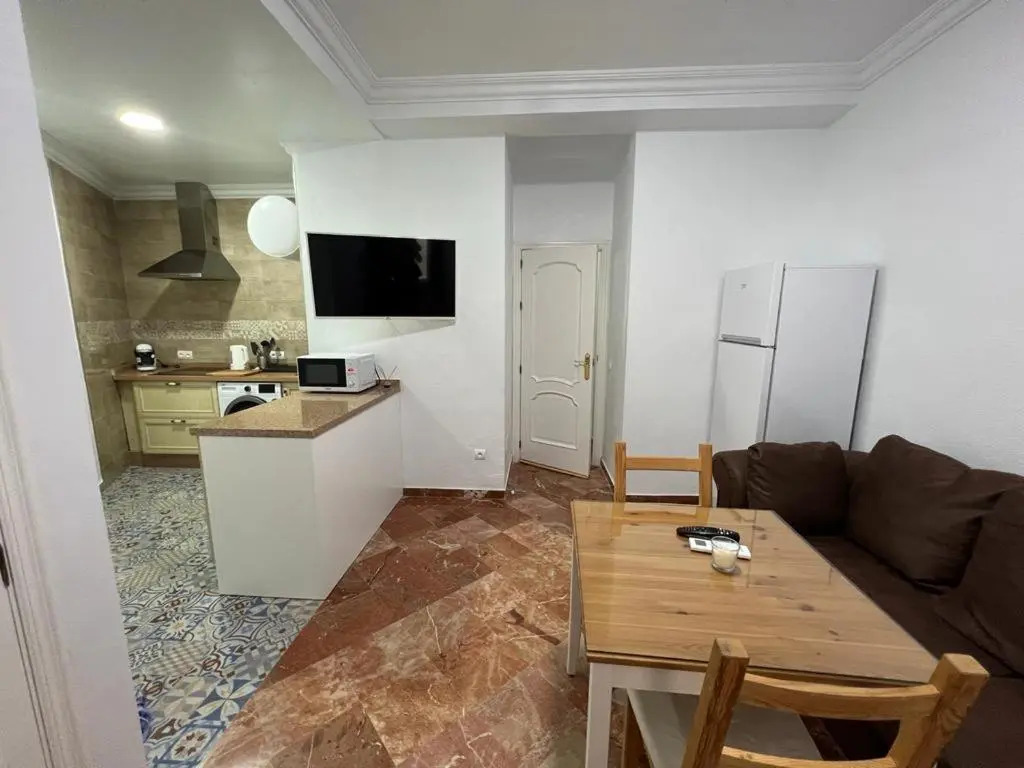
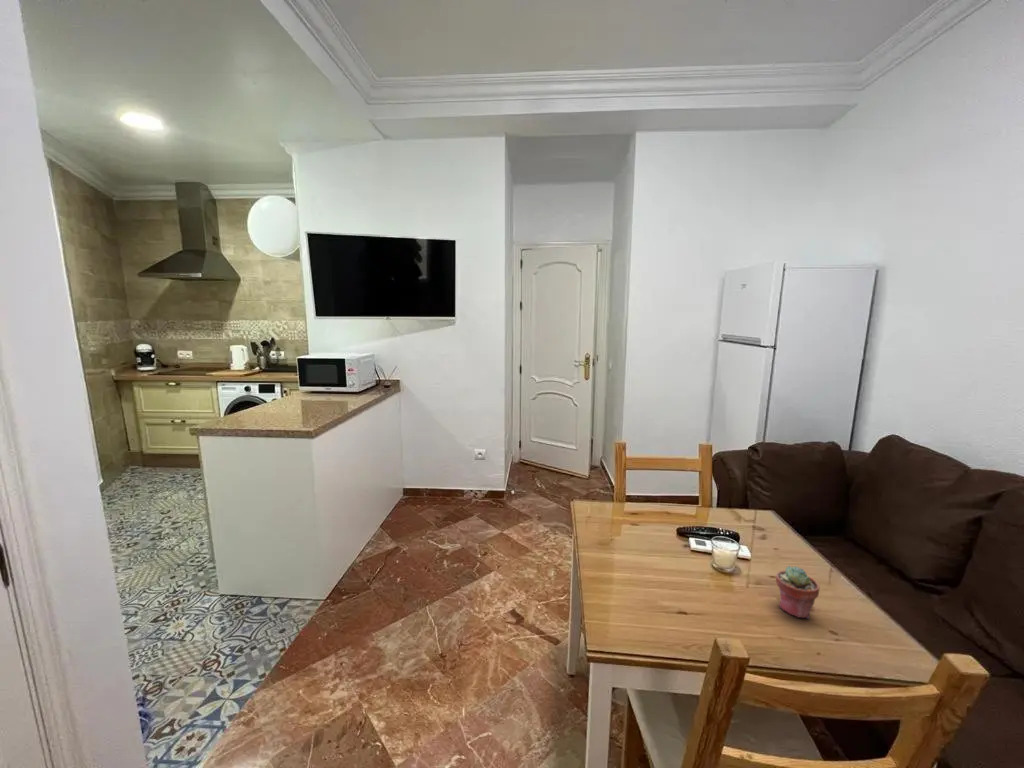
+ potted succulent [775,565,820,620]
